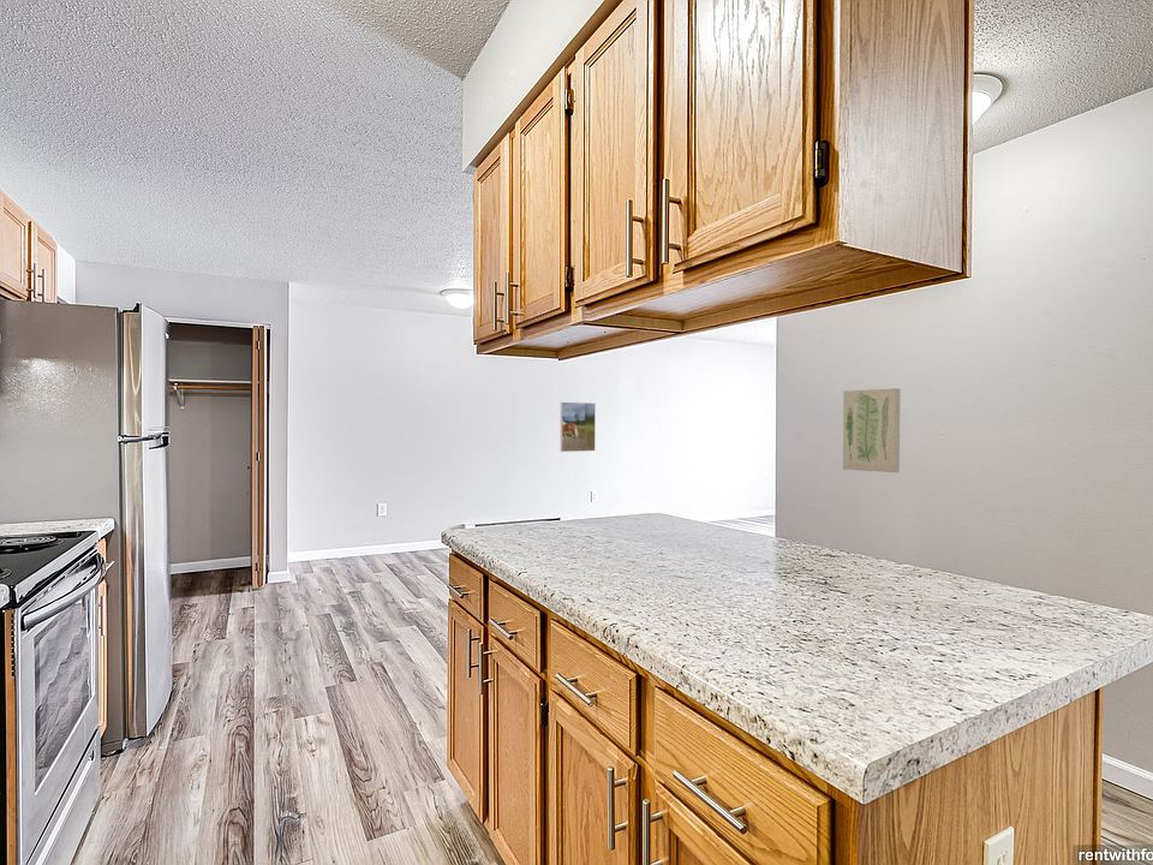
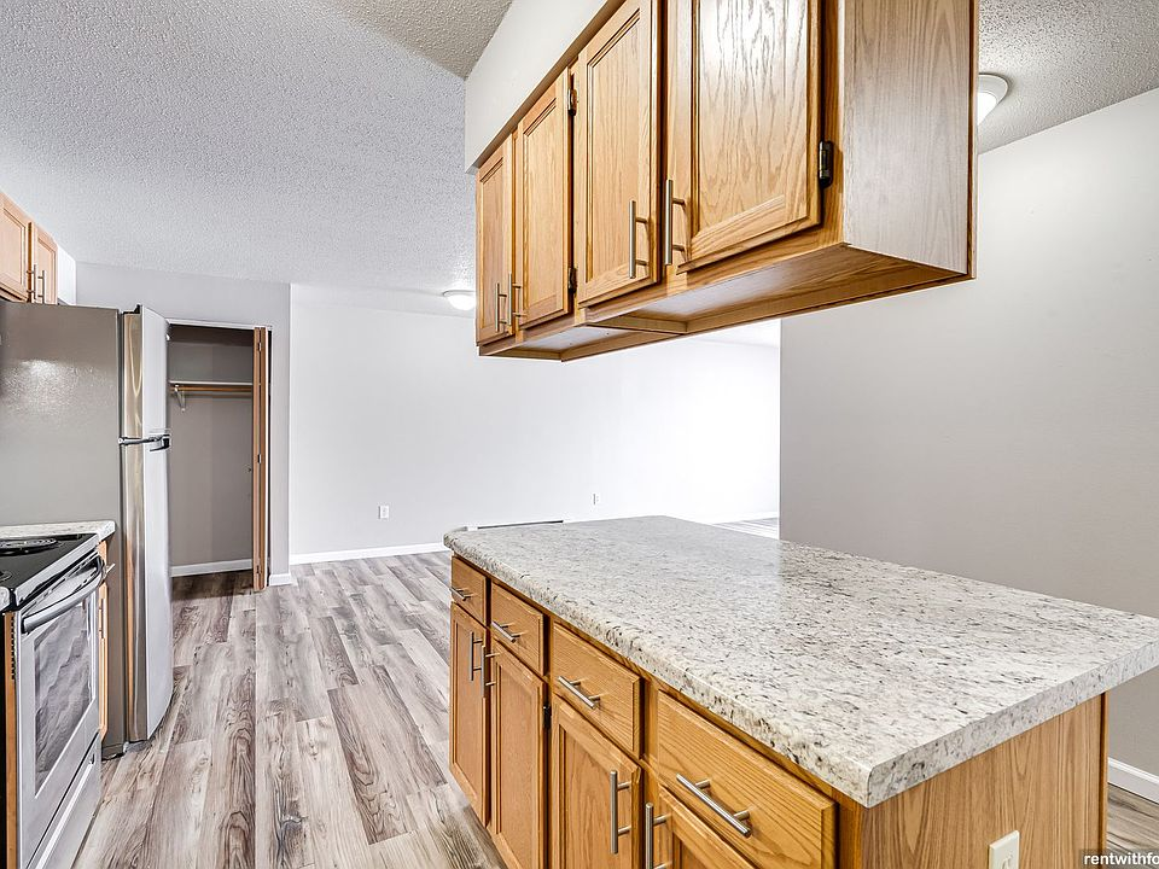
- wall art [842,387,901,473]
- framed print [560,401,597,453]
